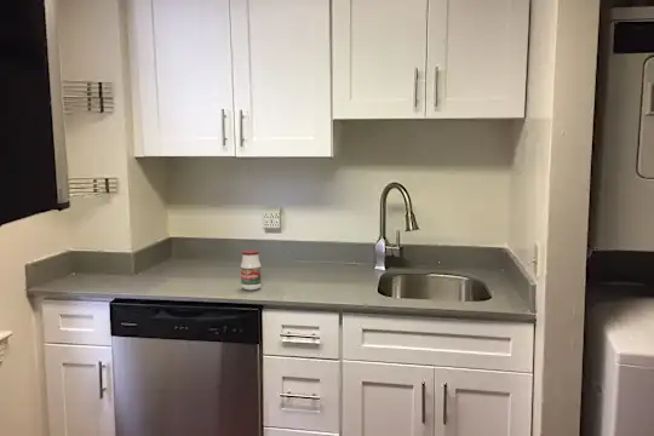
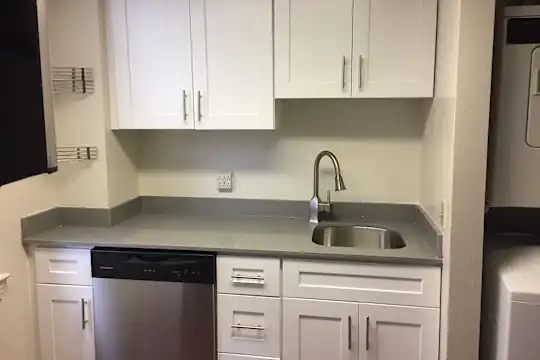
- jar [240,248,263,291]
